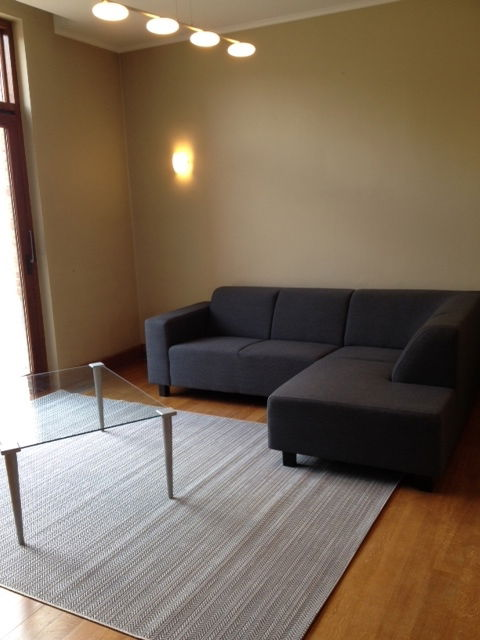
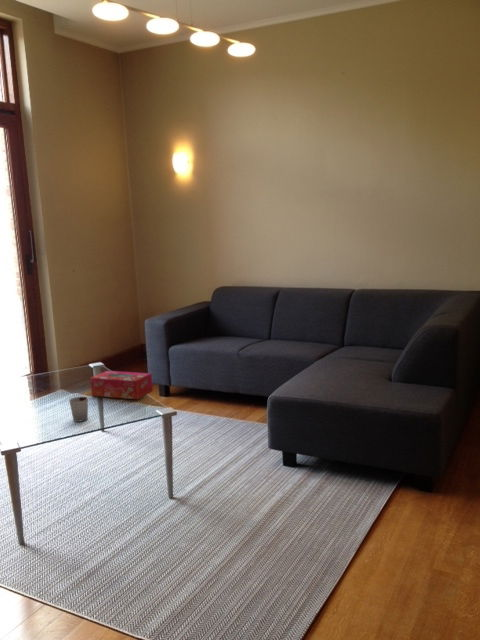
+ tissue box [89,370,154,400]
+ cup [68,396,89,423]
